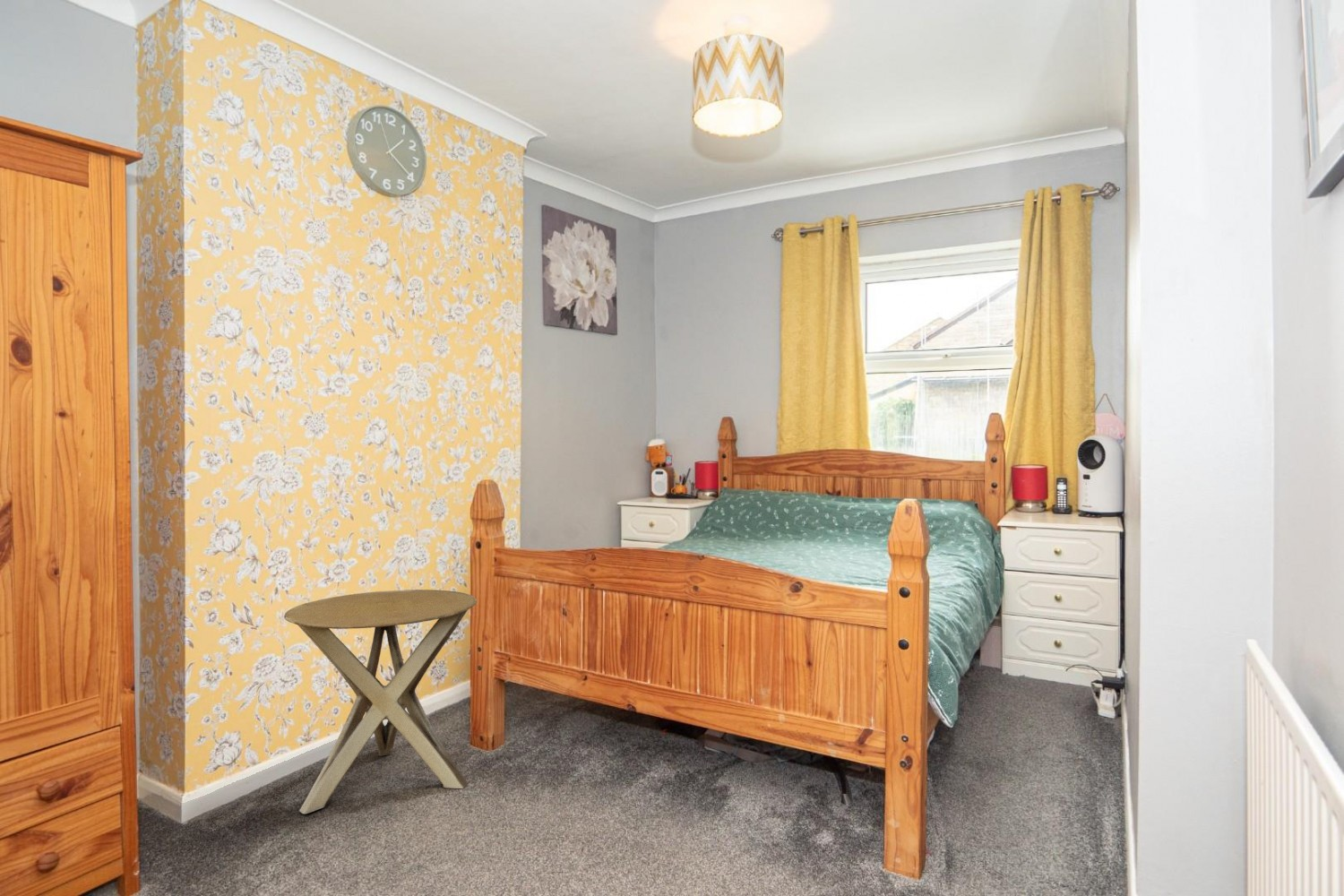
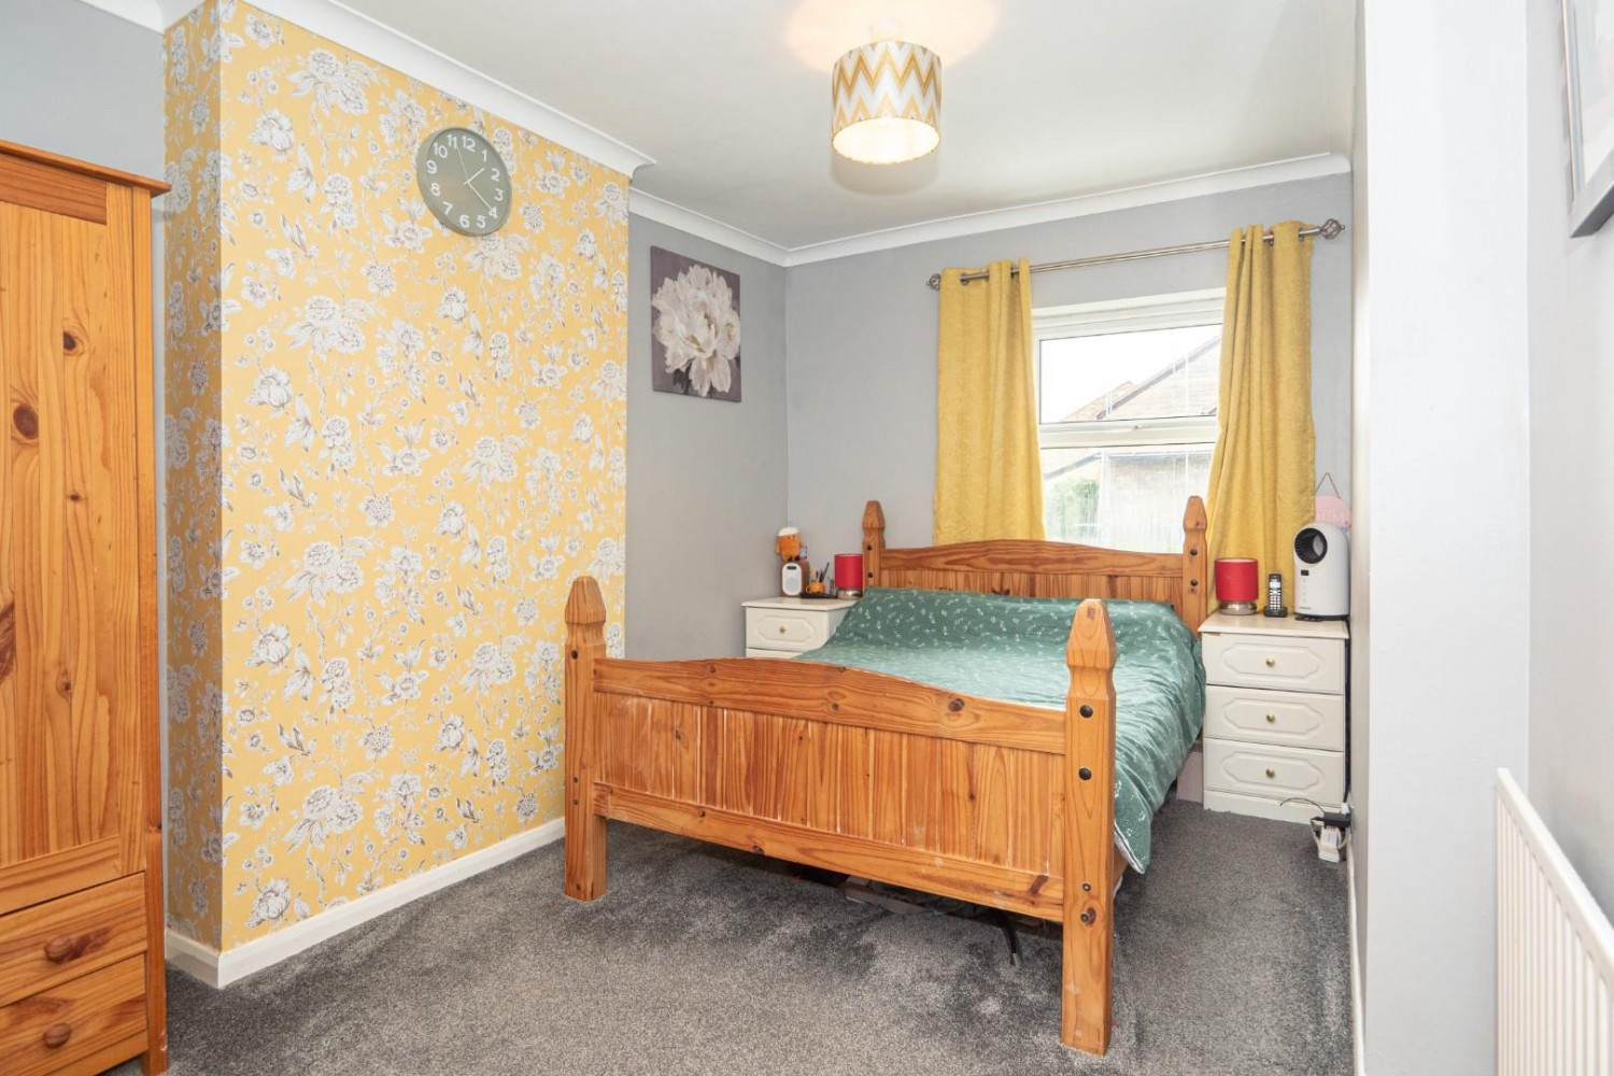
- side table [283,589,478,814]
